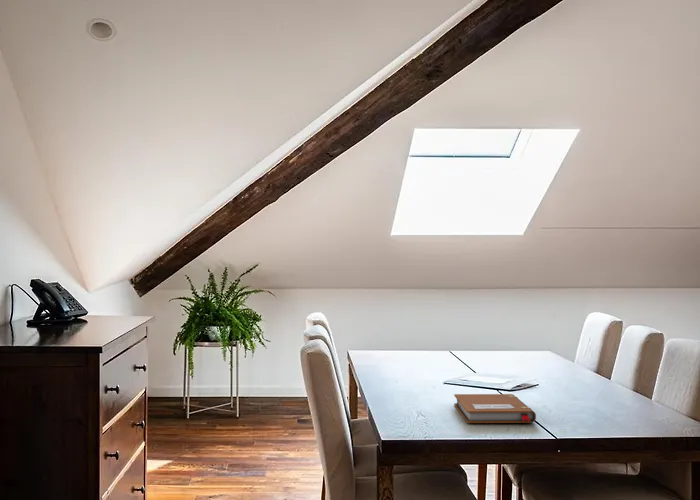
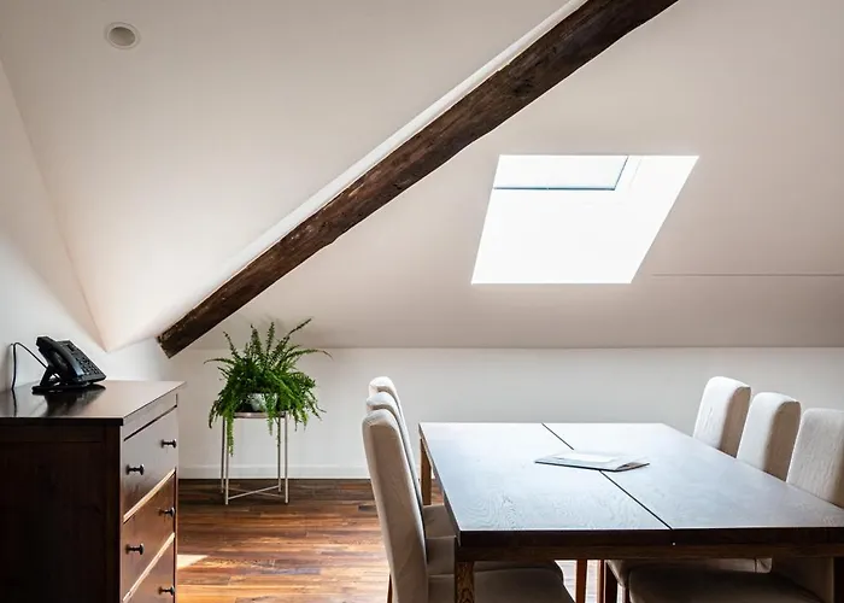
- notebook [453,393,537,424]
